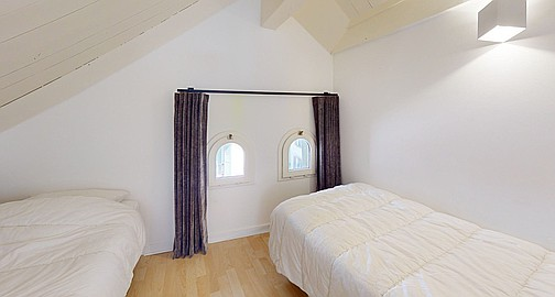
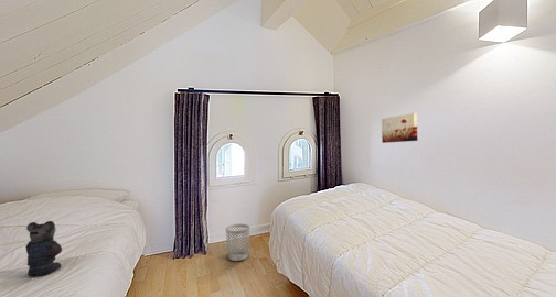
+ wall art [381,112,419,144]
+ wastebasket [225,223,250,262]
+ bear [24,220,63,279]
